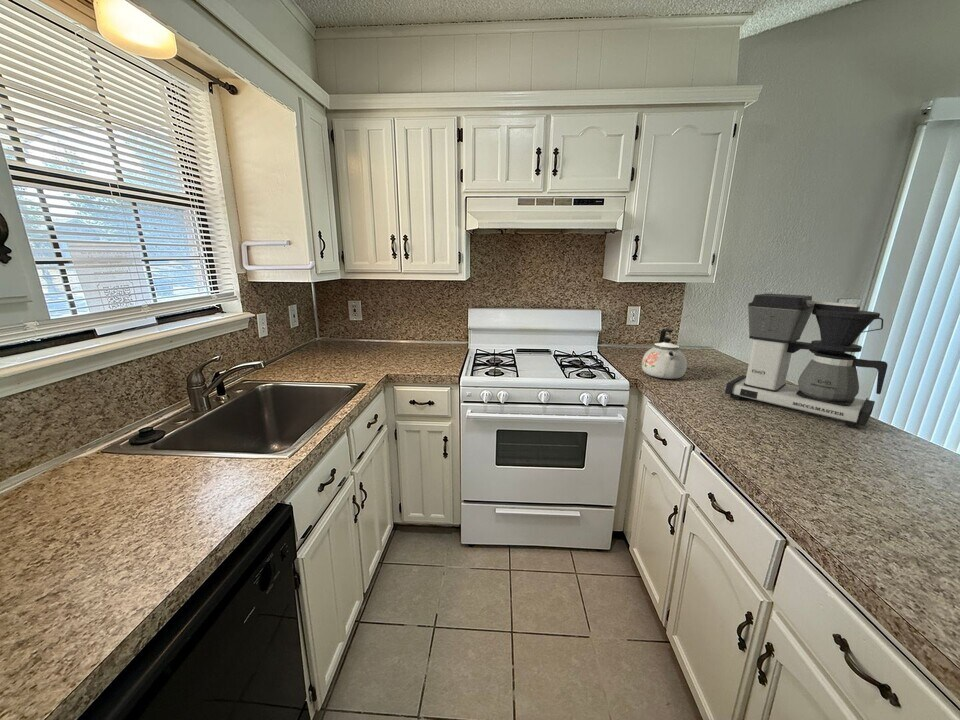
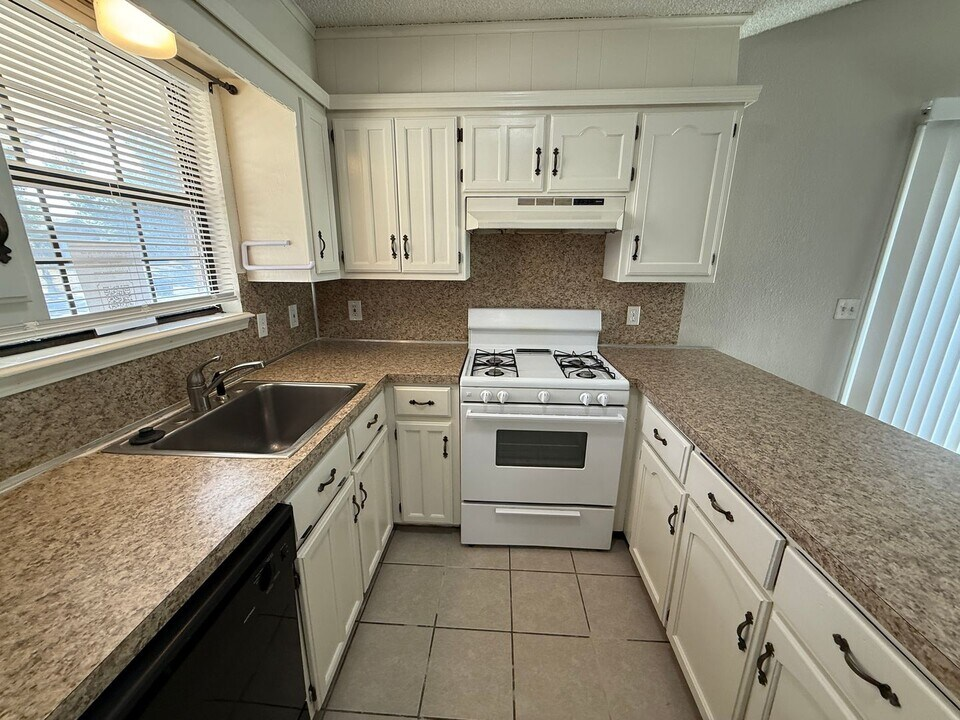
- coffee maker [724,292,889,429]
- kettle [641,328,688,380]
